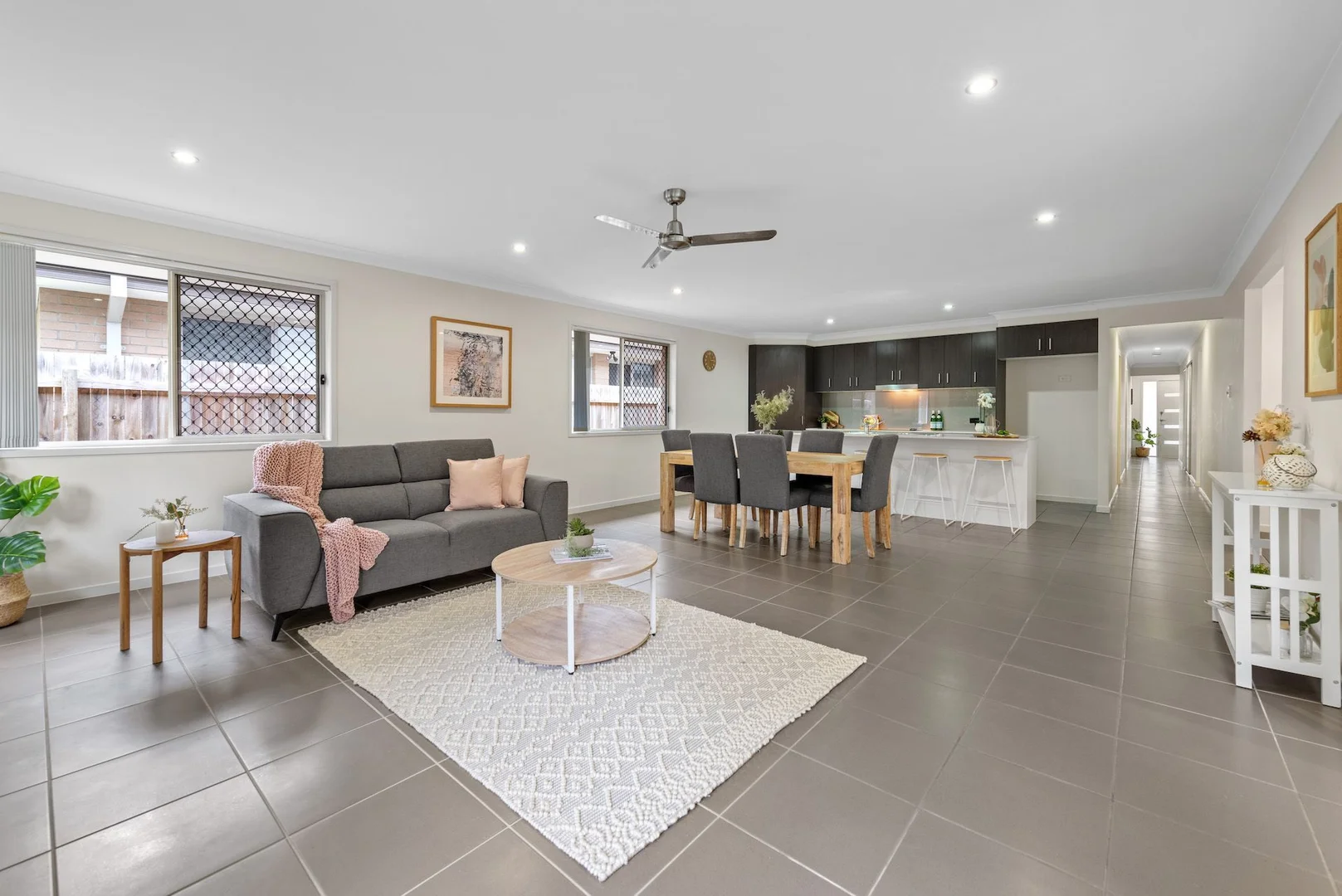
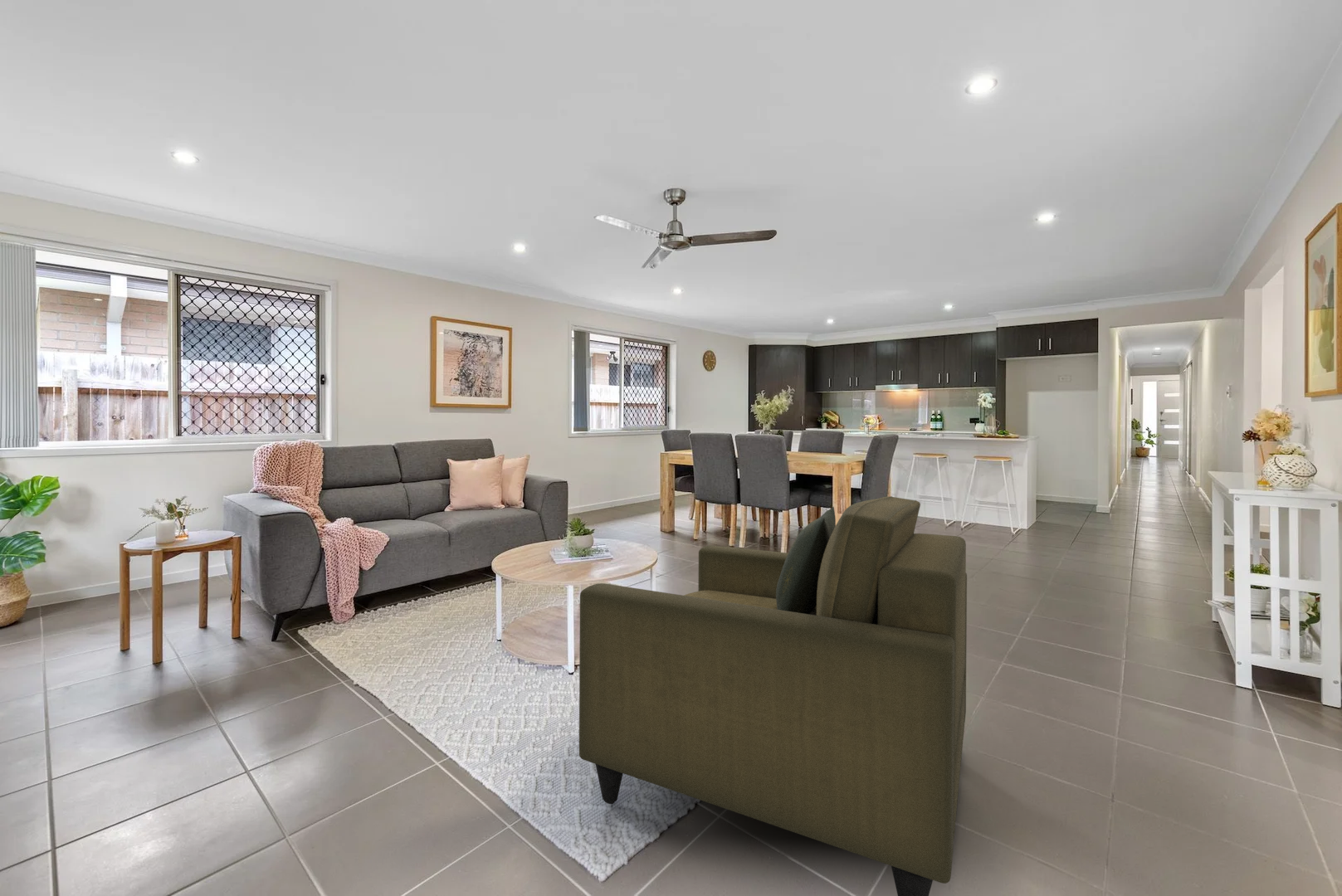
+ armchair [578,495,968,896]
